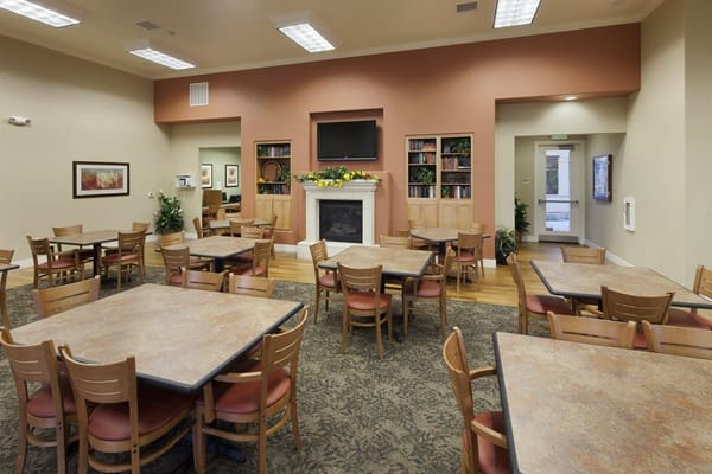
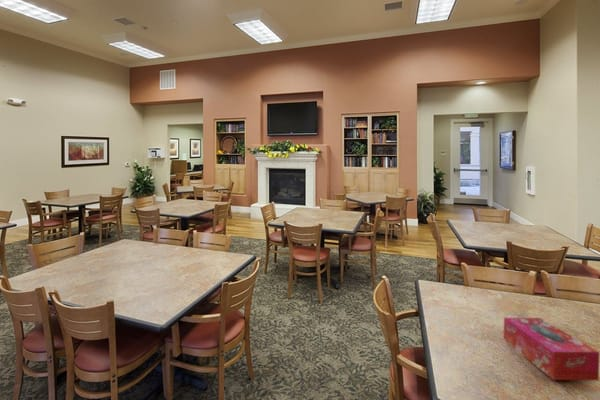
+ tissue box [503,317,600,381]
